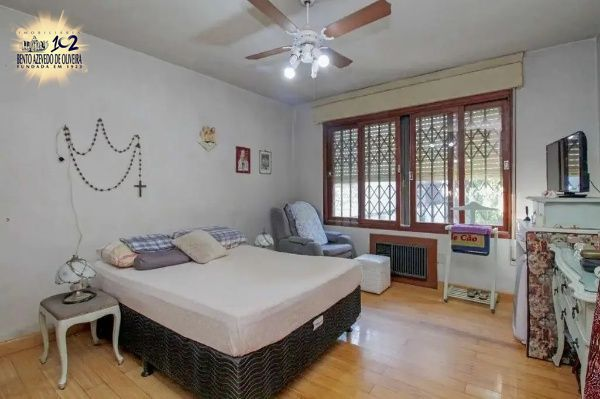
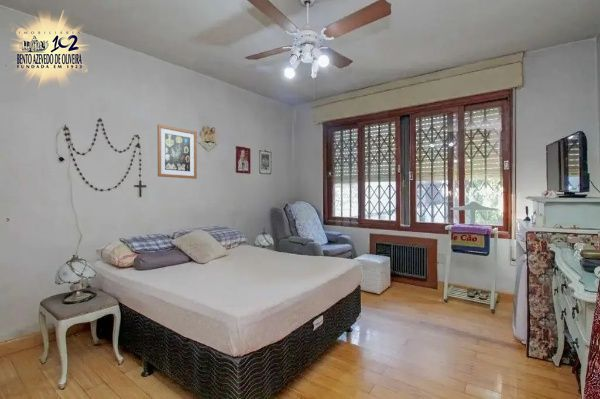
+ wall art [157,123,198,180]
